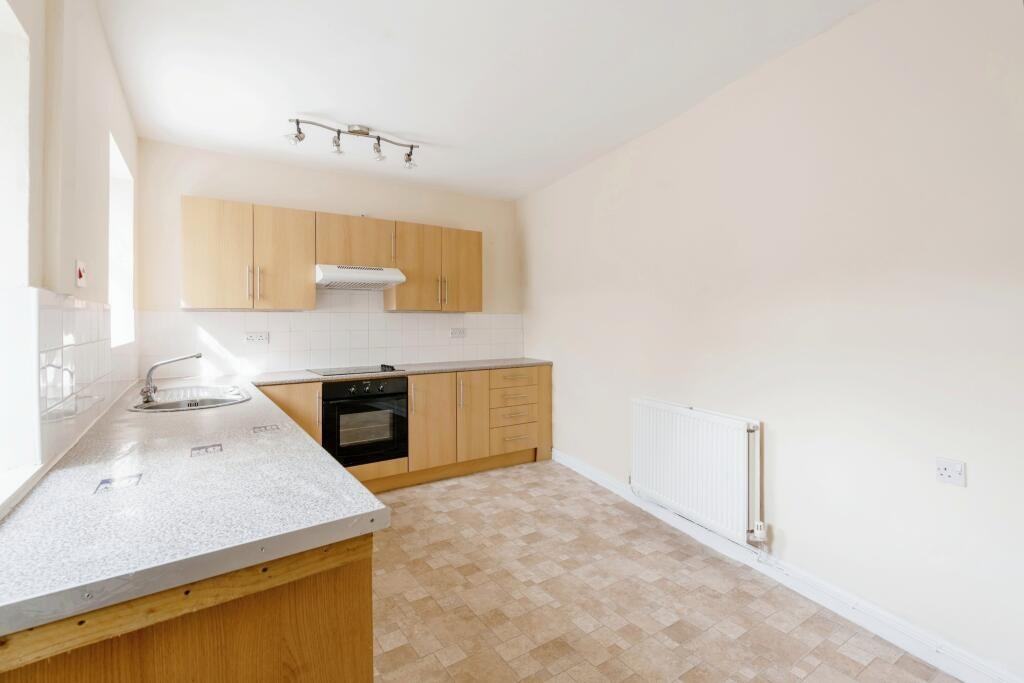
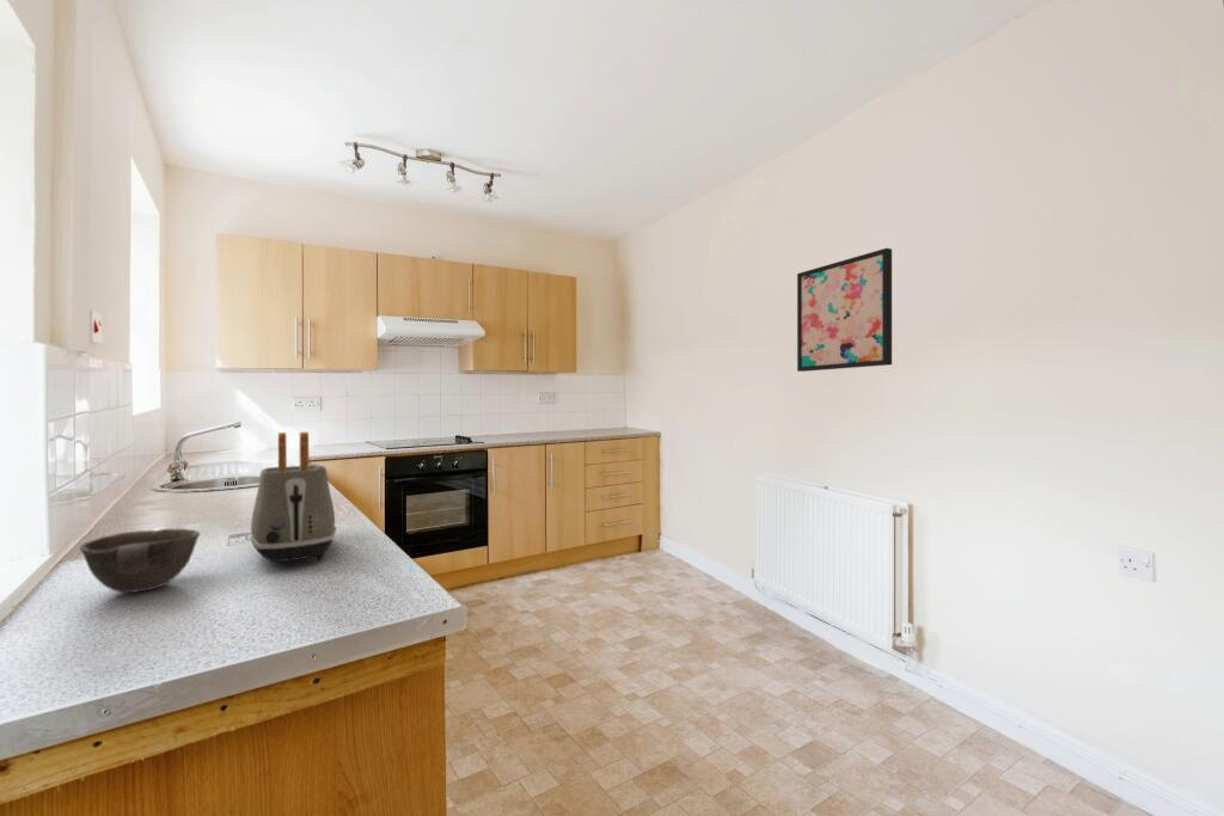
+ bowl [79,528,201,594]
+ wall art [796,247,893,373]
+ toaster [249,431,337,563]
